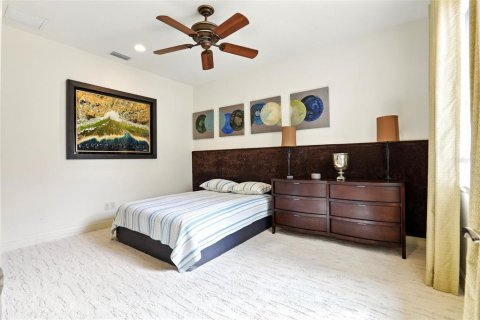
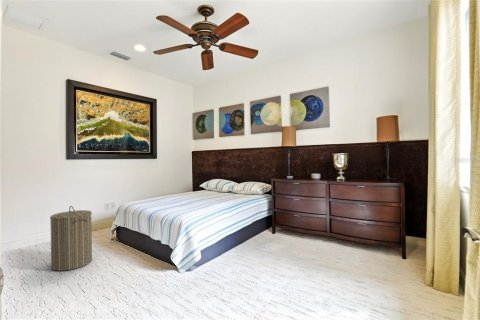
+ laundry hamper [49,205,93,272]
